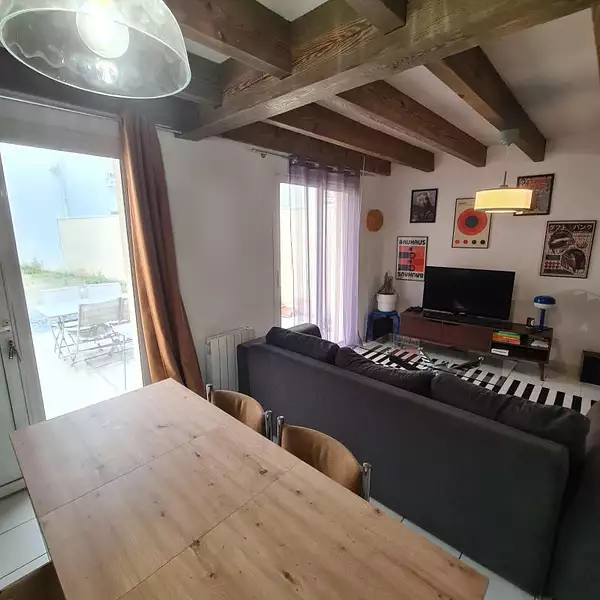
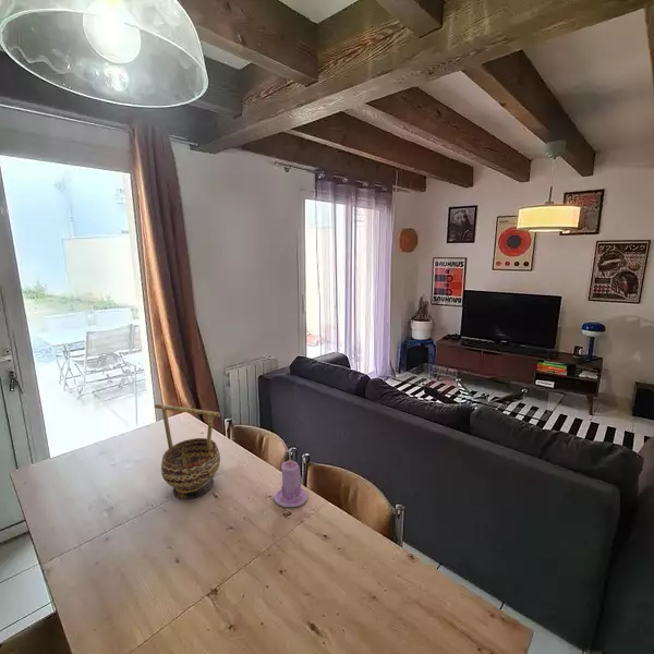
+ candle [272,458,307,508]
+ decorative bowl [154,403,221,500]
